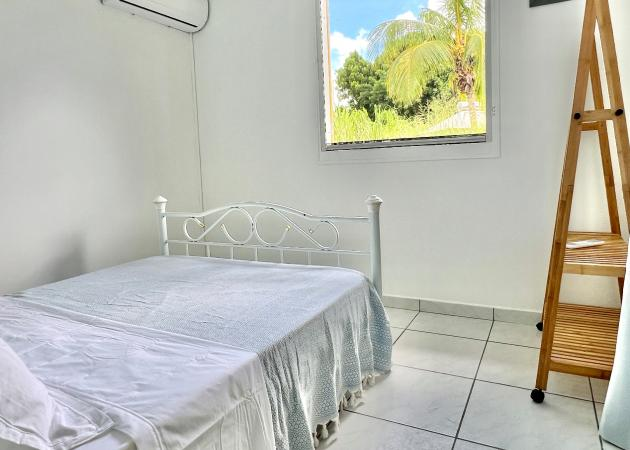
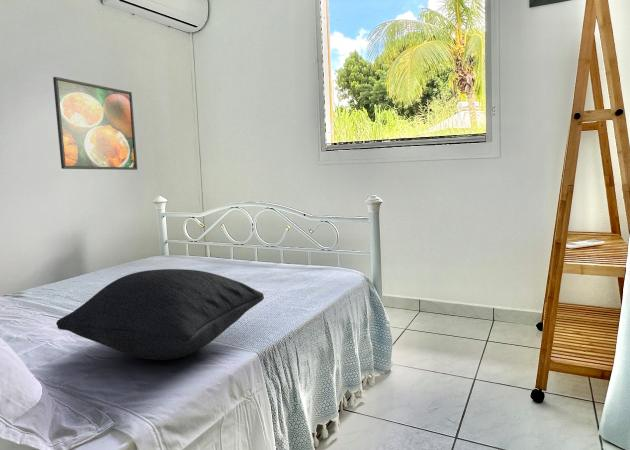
+ pillow [55,268,265,361]
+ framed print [52,76,138,171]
